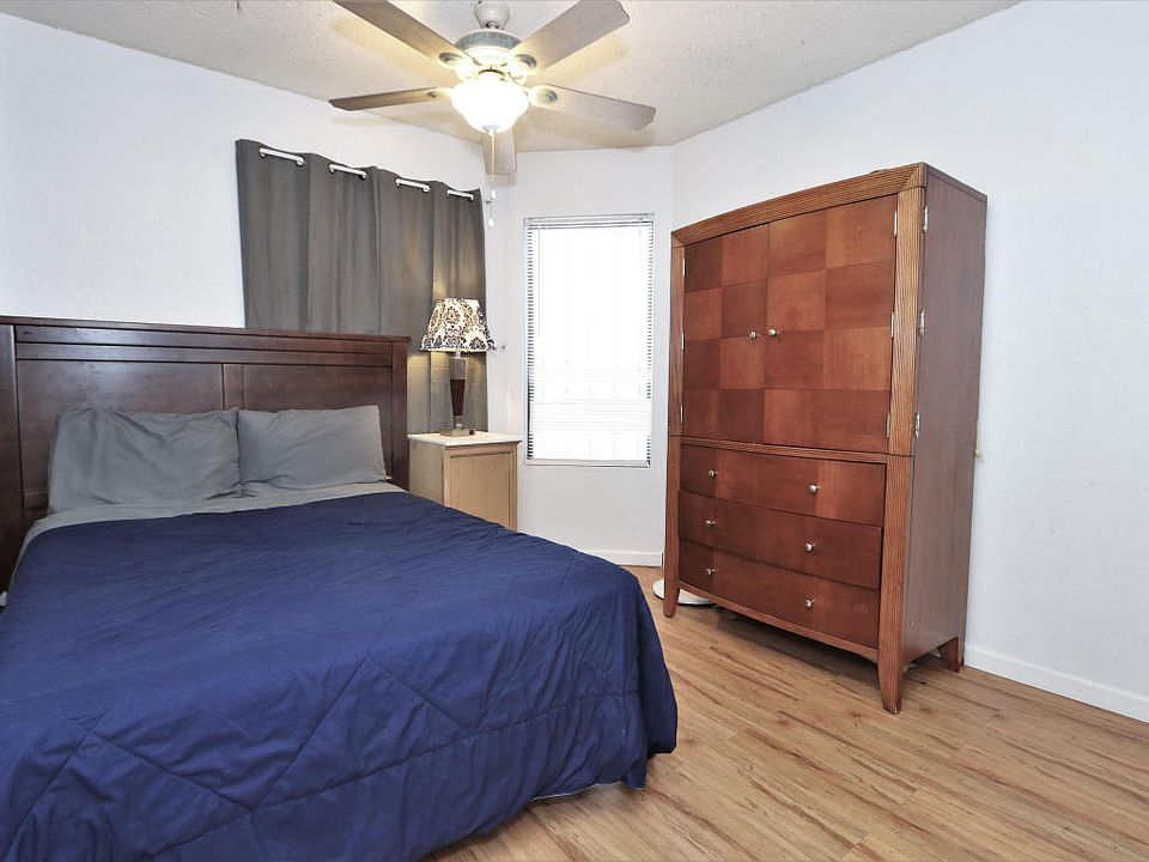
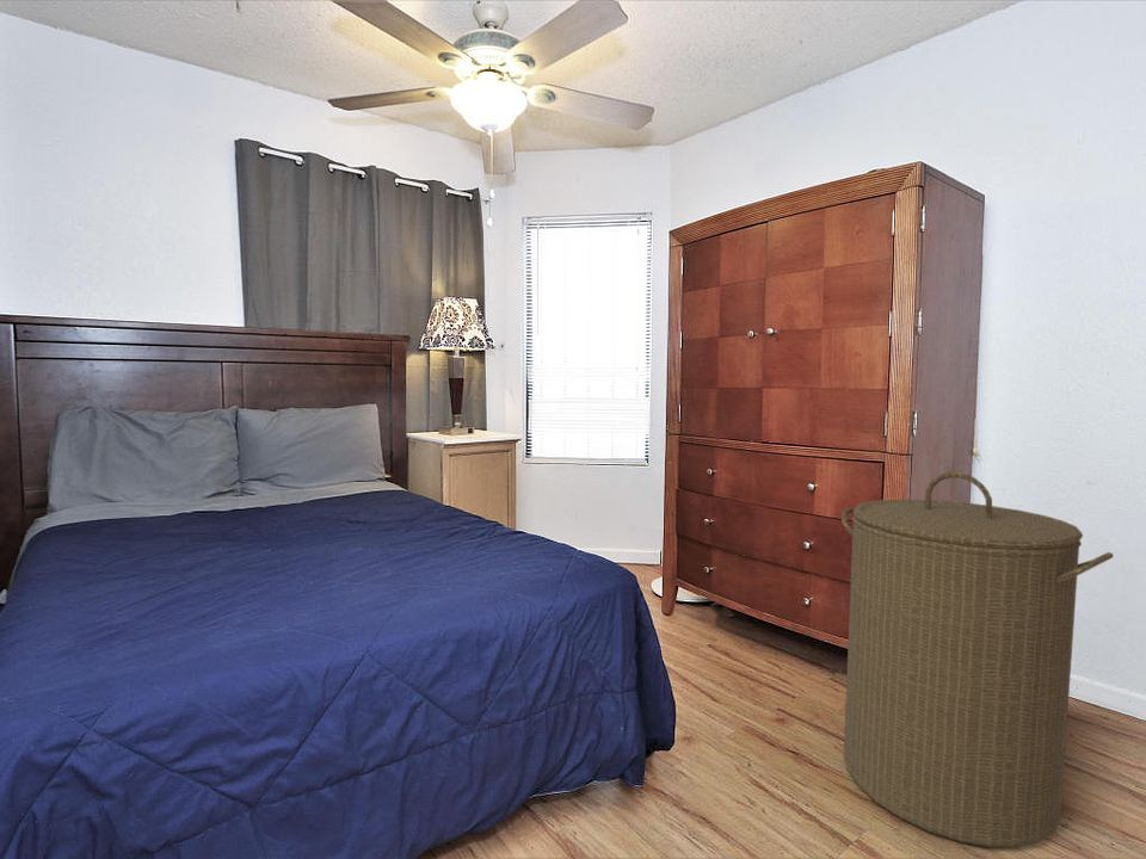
+ laundry hamper [840,471,1115,848]
